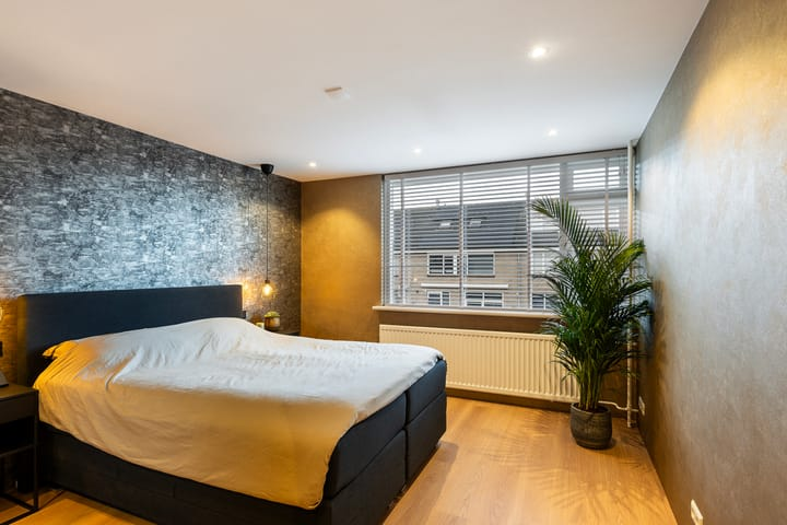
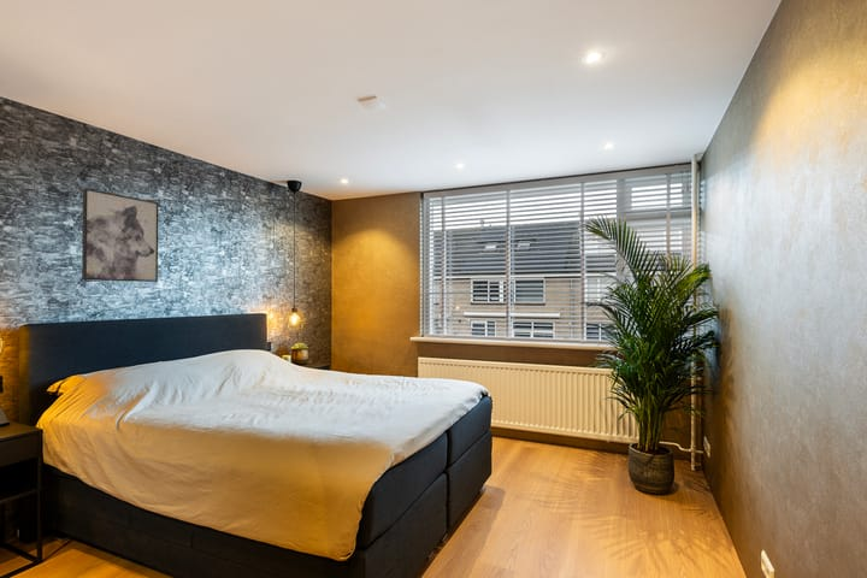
+ wall art [81,188,159,283]
